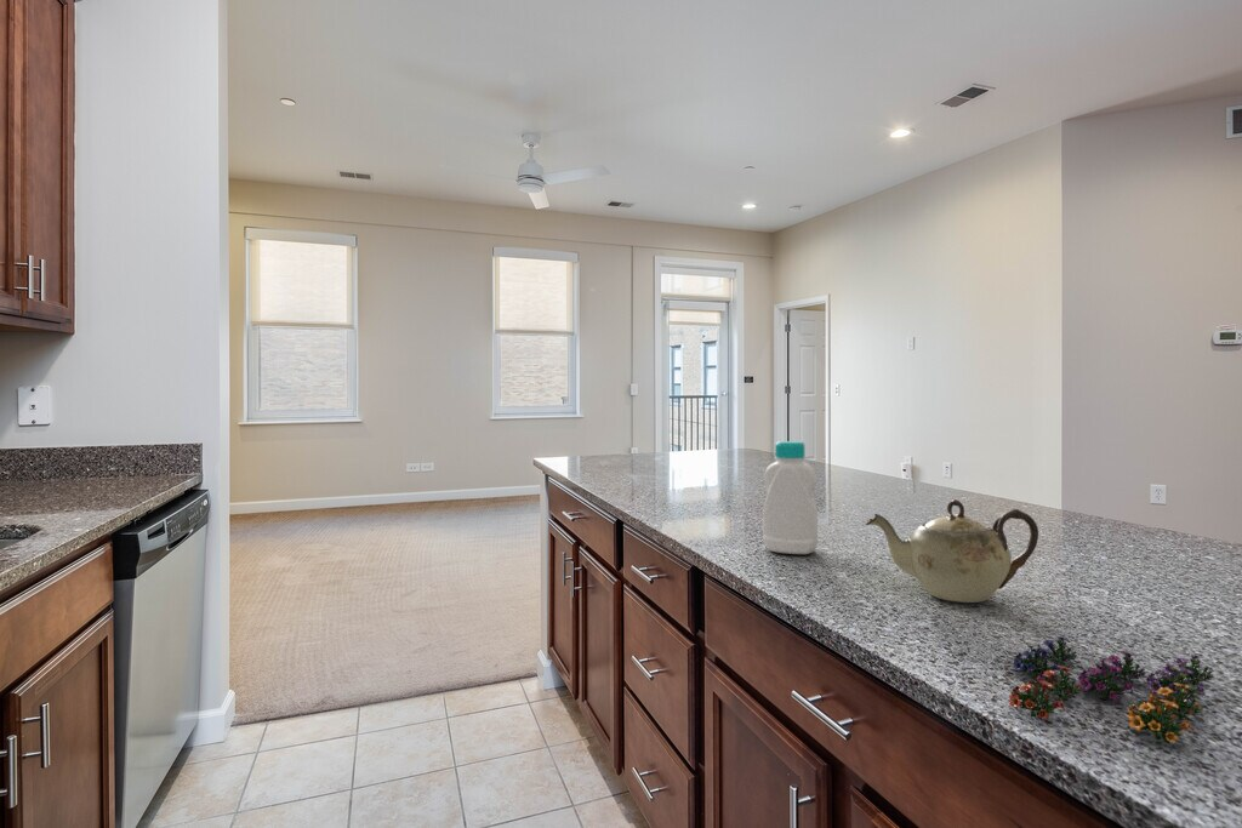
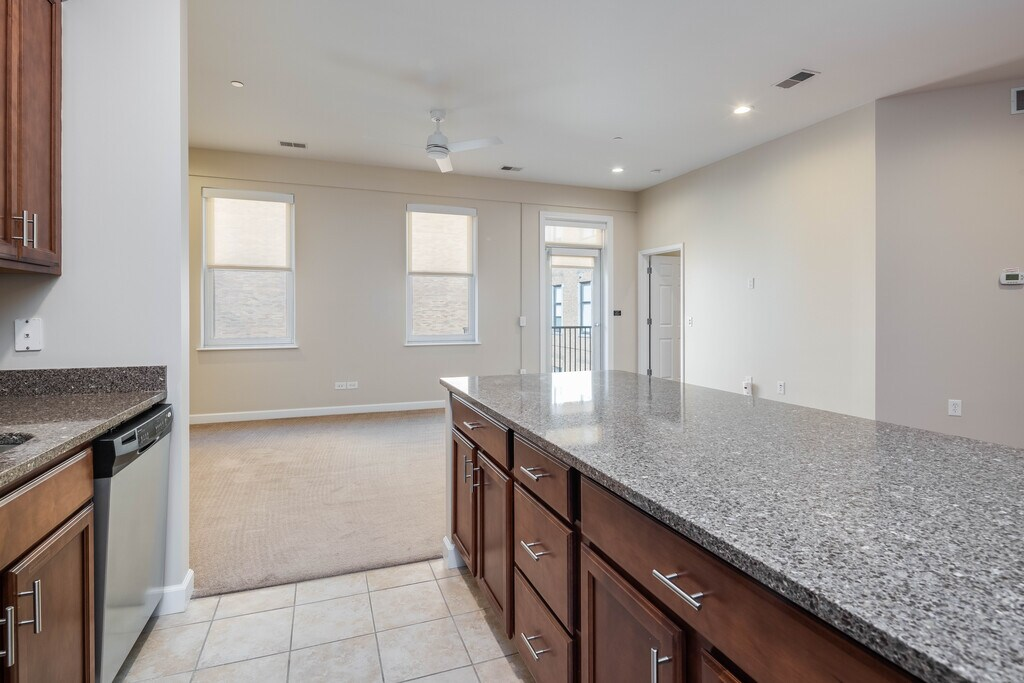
- teapot [865,498,1039,604]
- flower [1008,635,1215,744]
- bottle [762,440,819,555]
